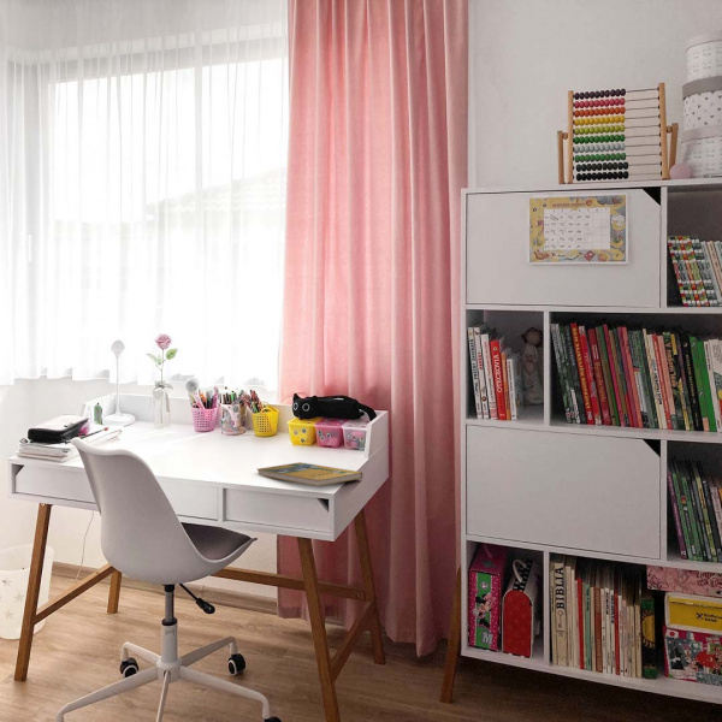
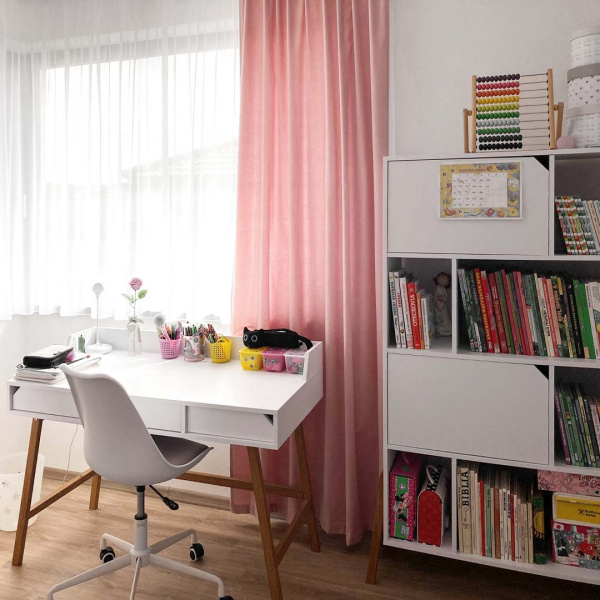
- booklet [256,461,363,487]
